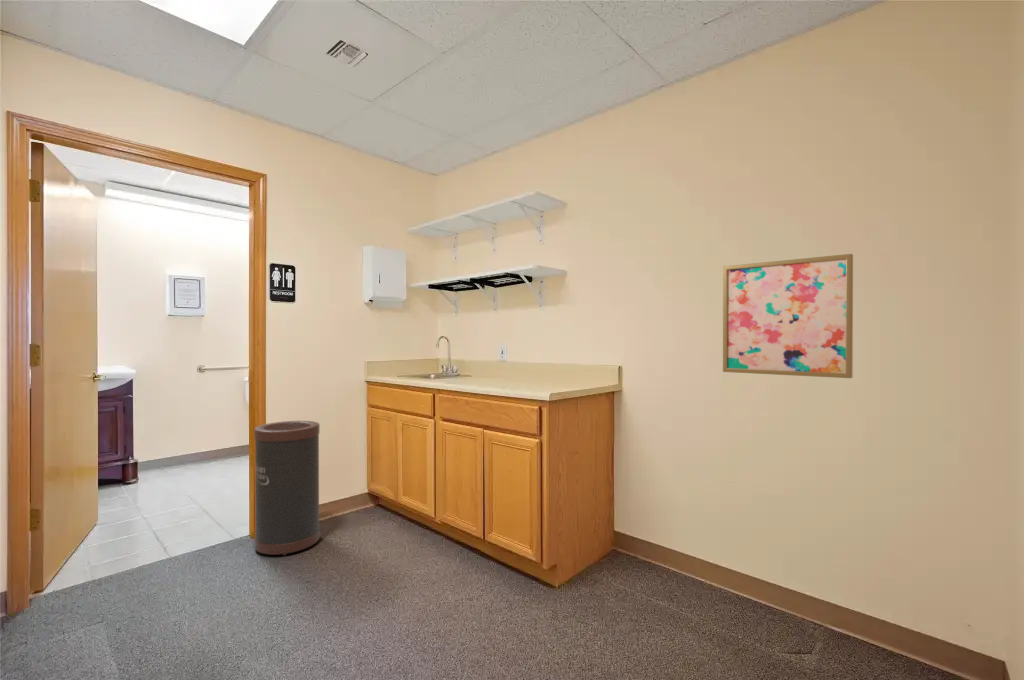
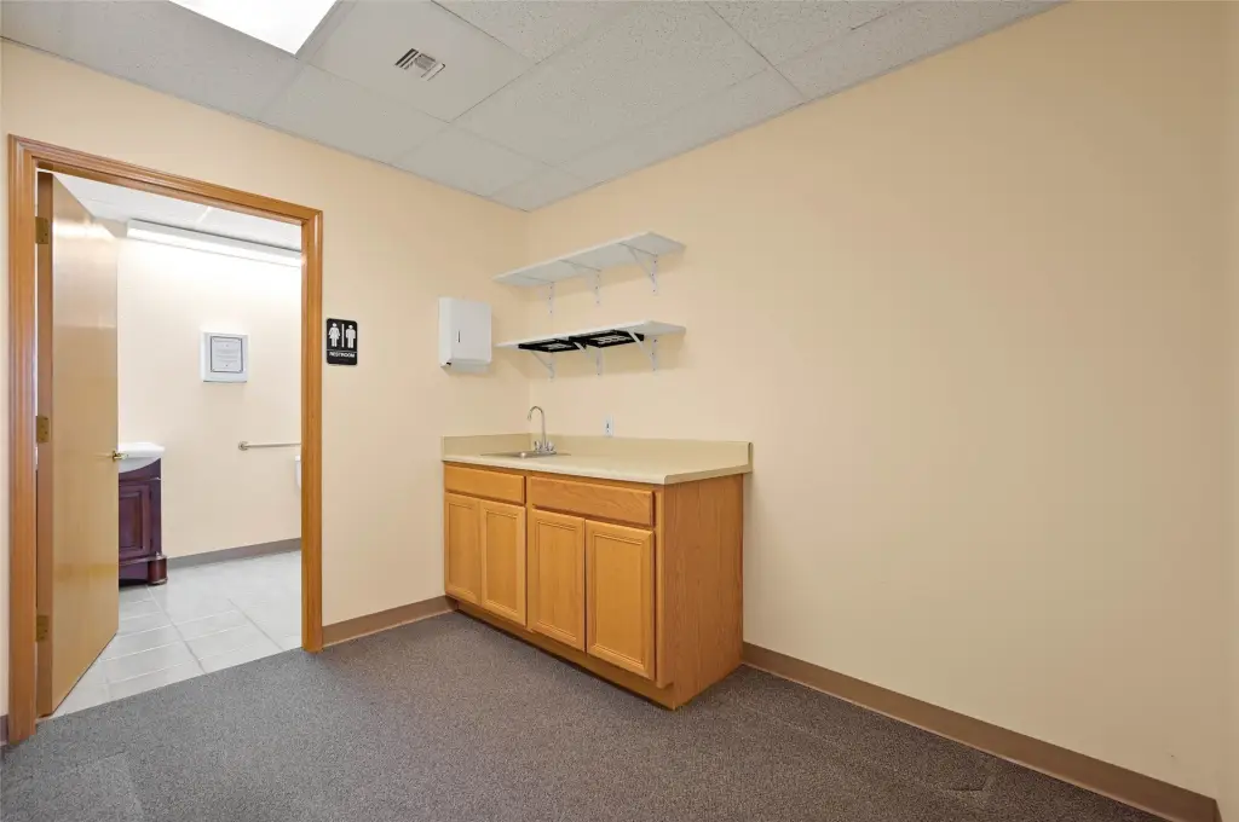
- wall art [722,253,854,379]
- trash can [253,420,321,557]
